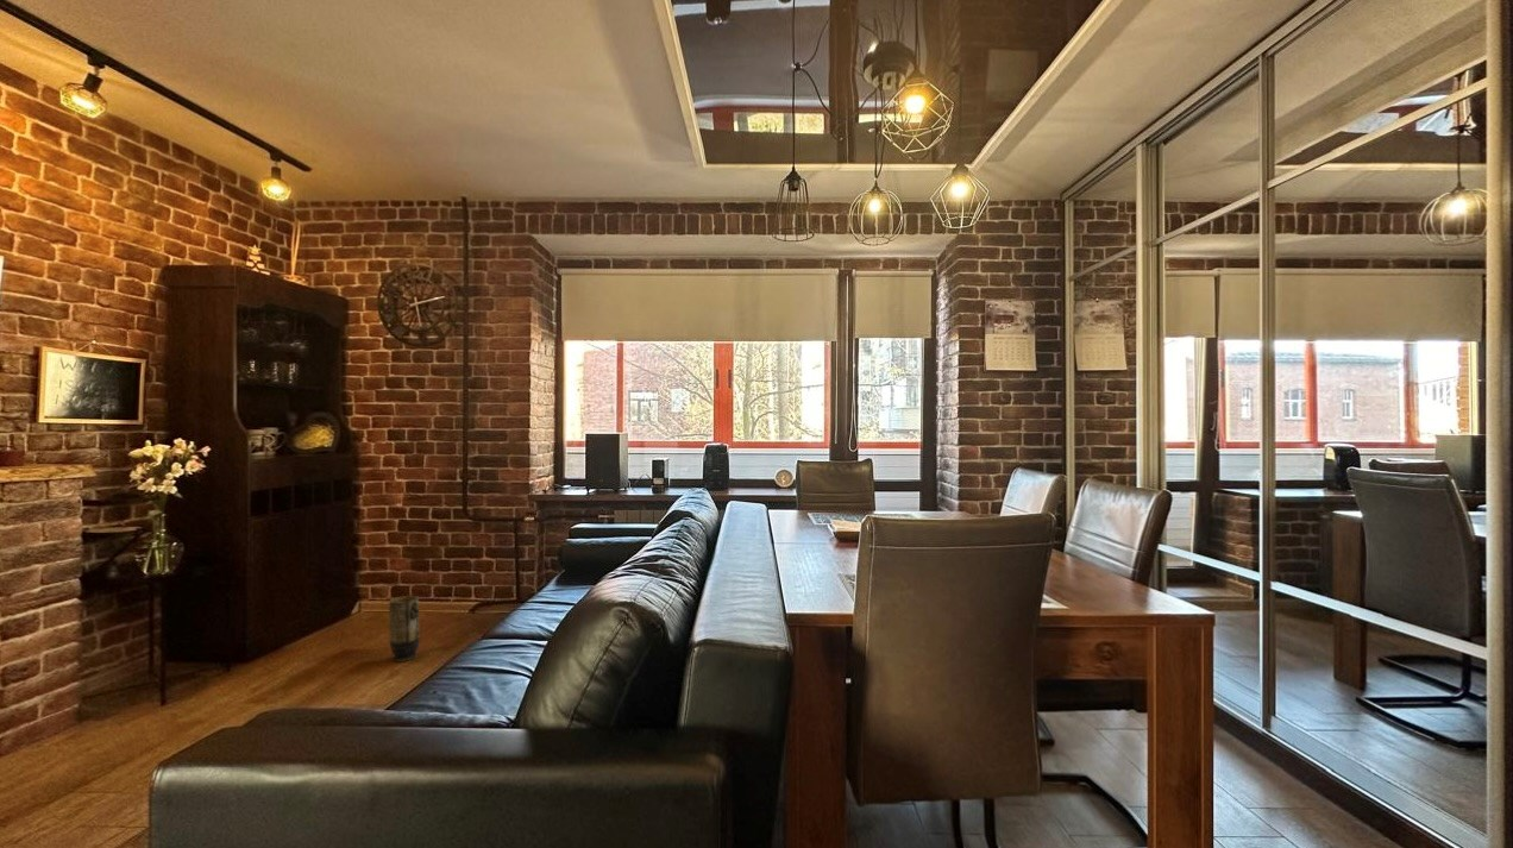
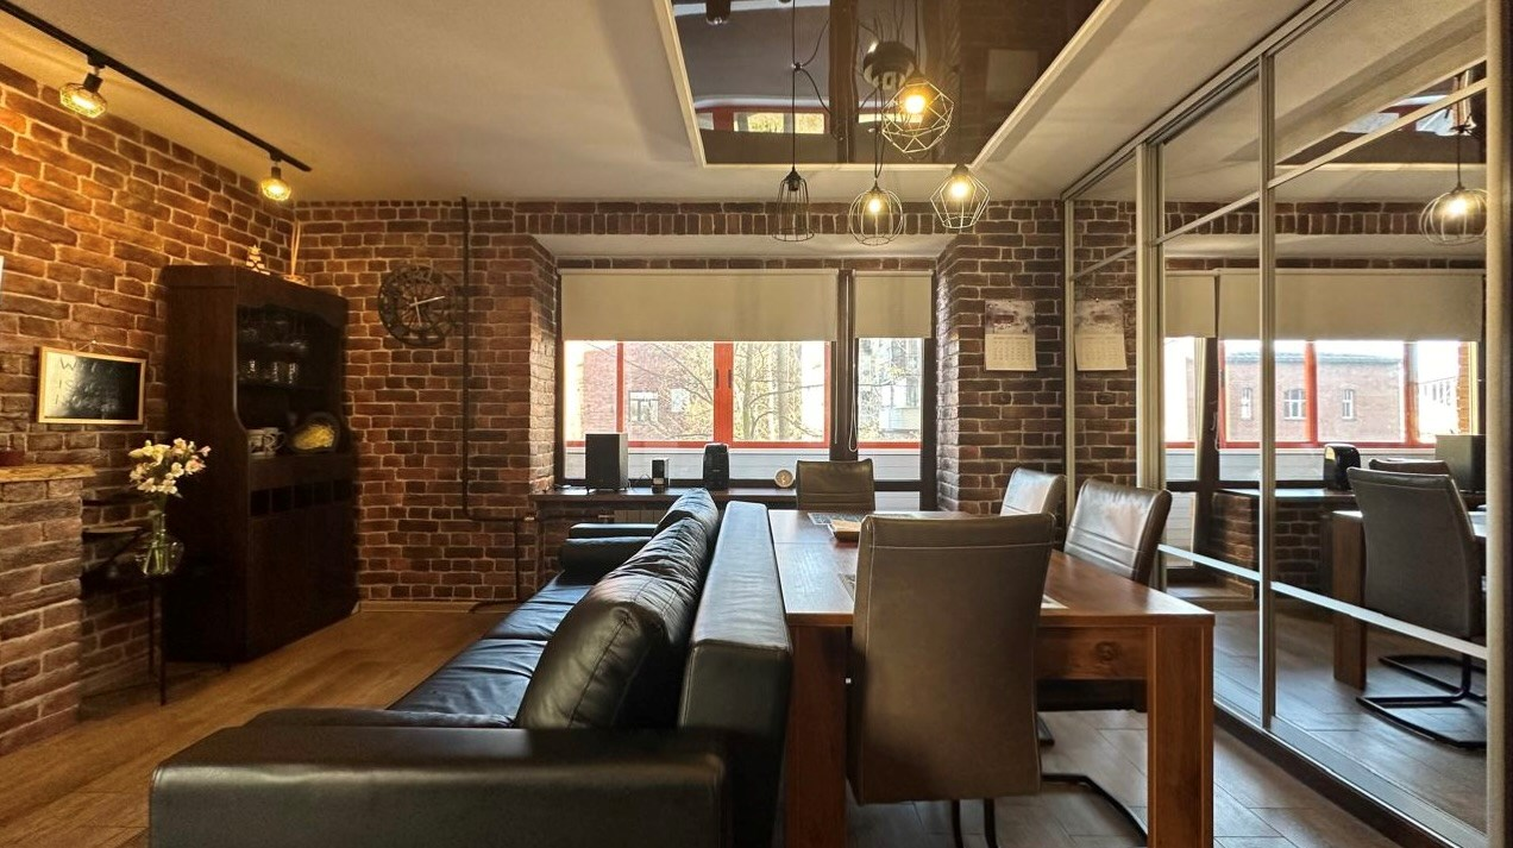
- vase [388,595,421,662]
